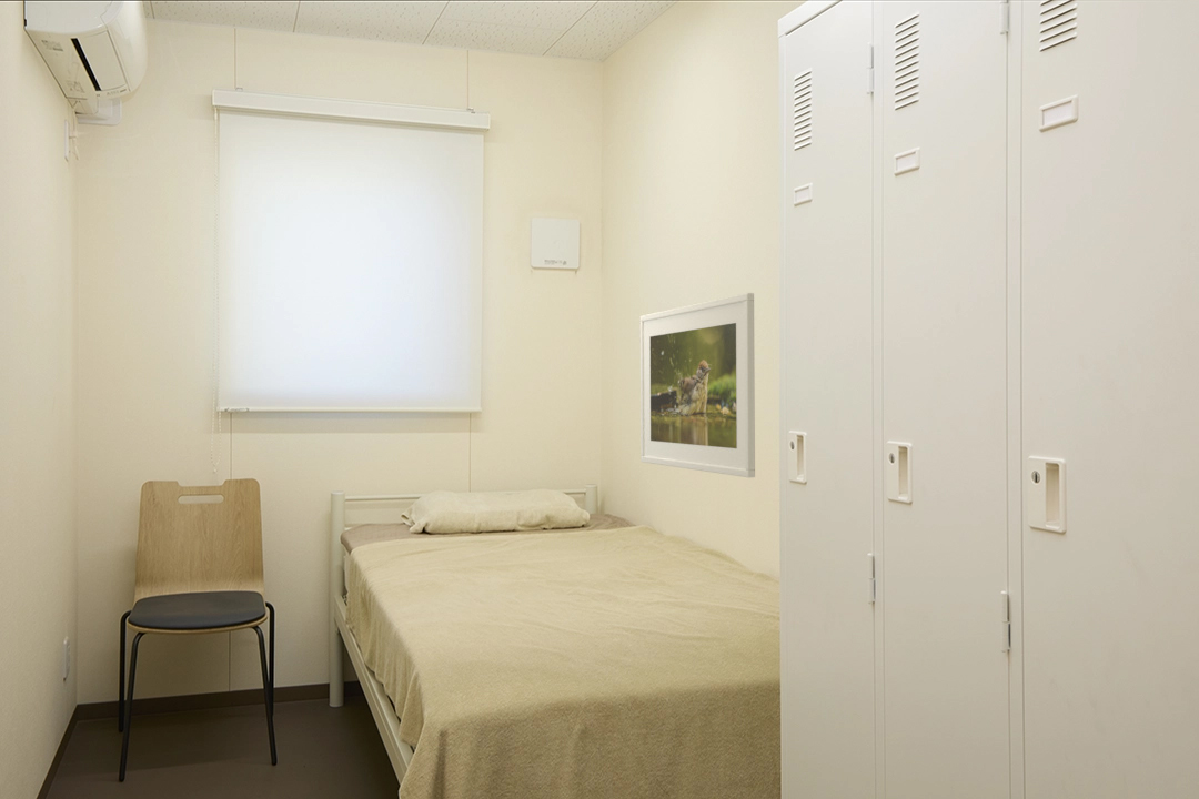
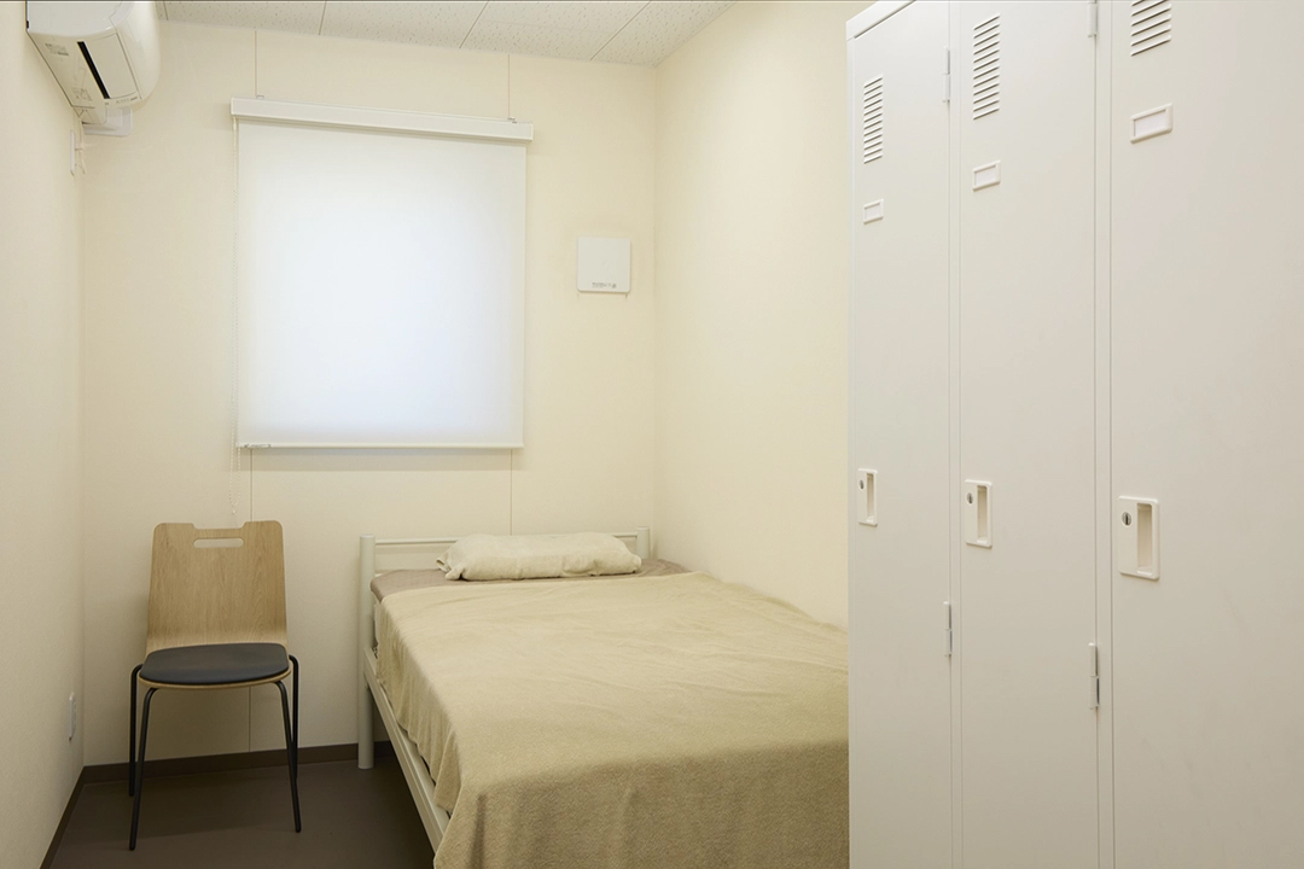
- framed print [639,292,756,478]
